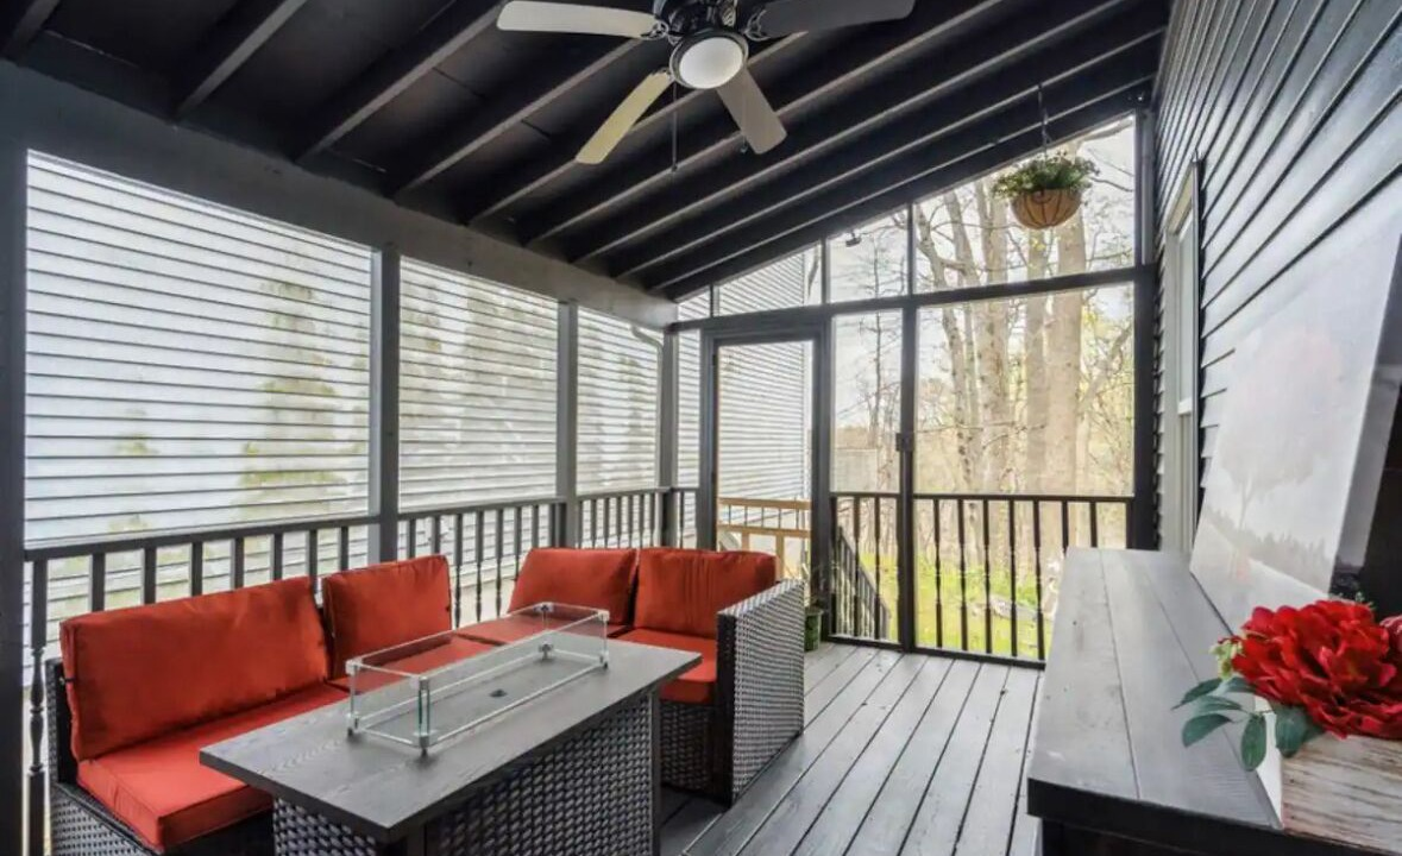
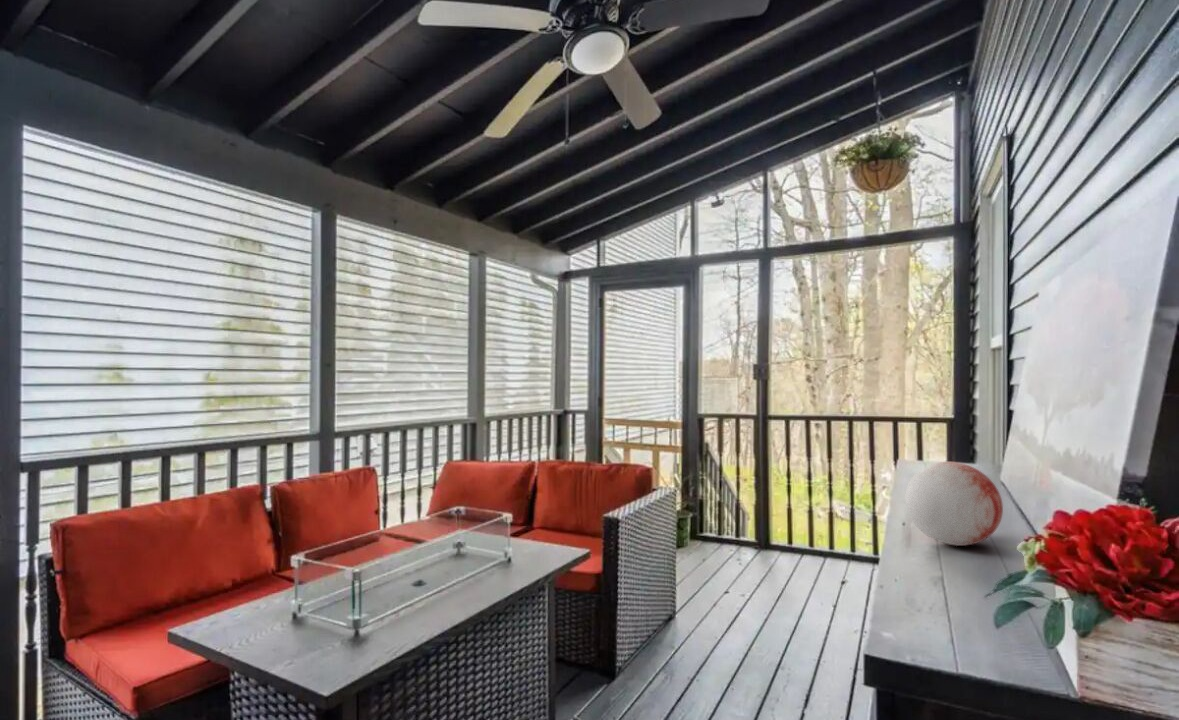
+ decorative orb [904,461,1004,547]
